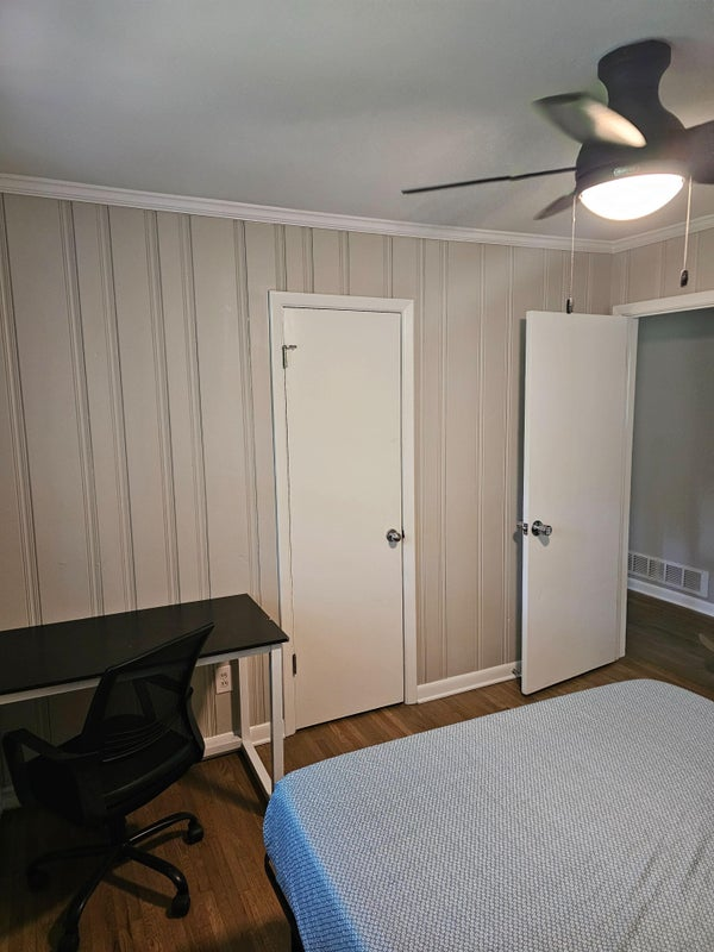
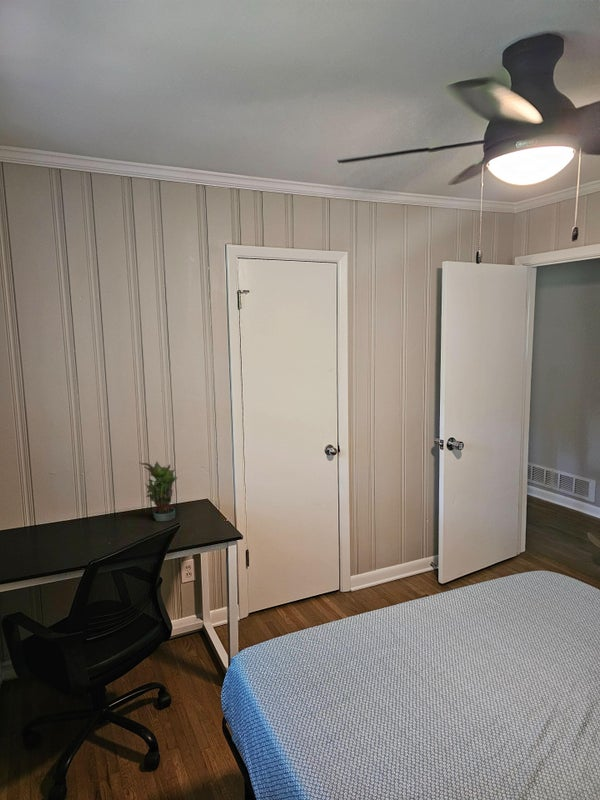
+ potted plant [138,460,178,522]
